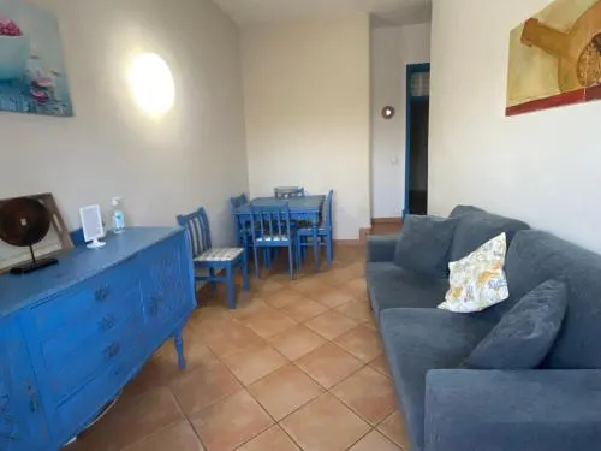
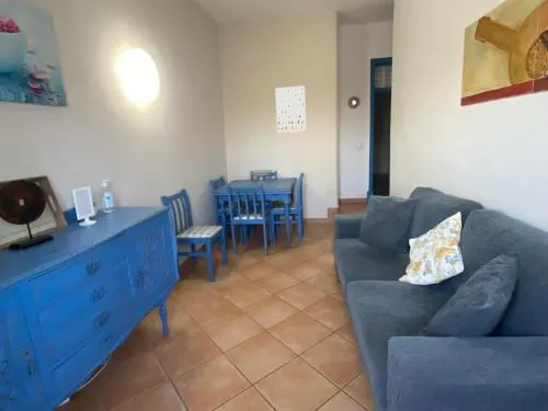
+ wall art [274,84,307,134]
